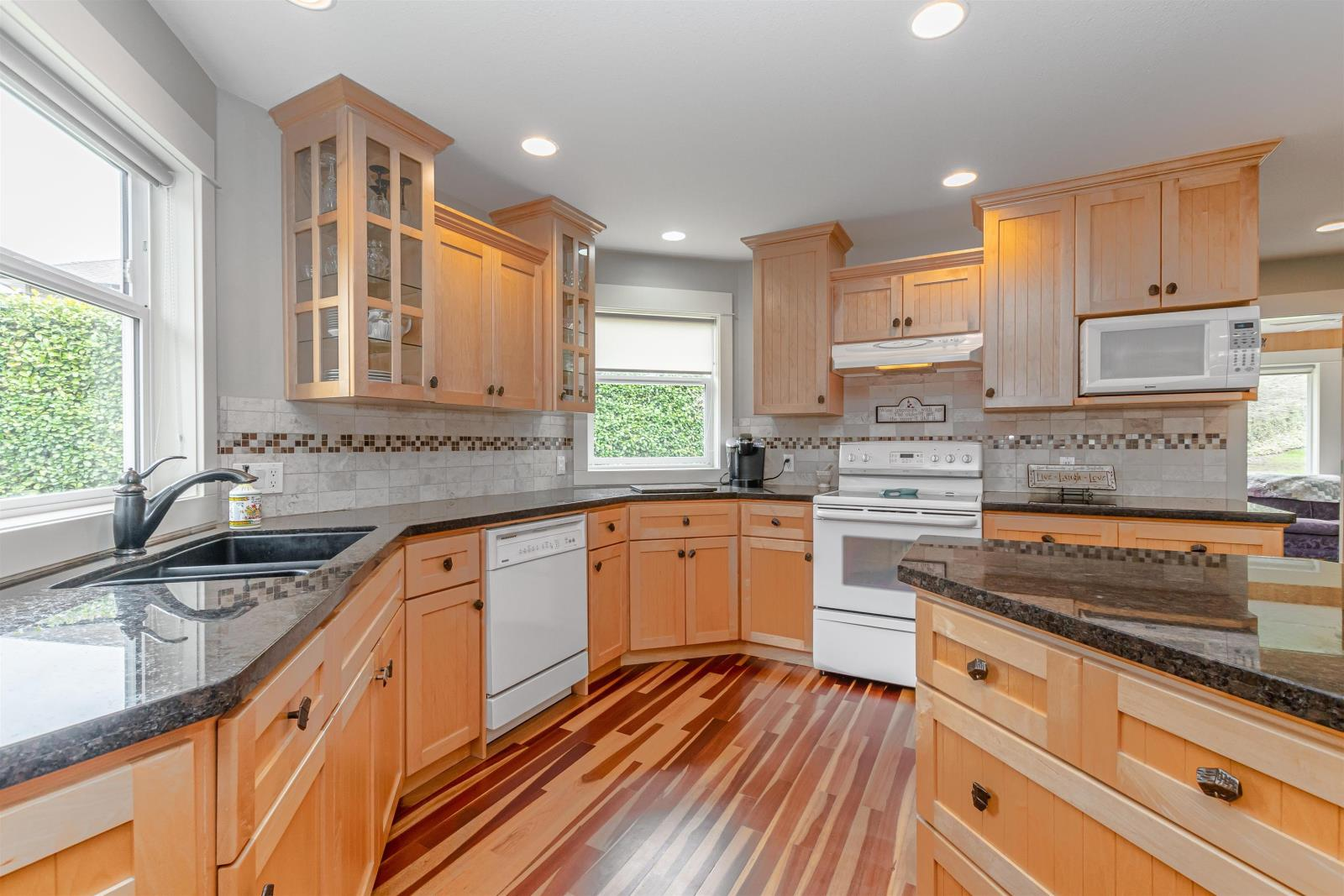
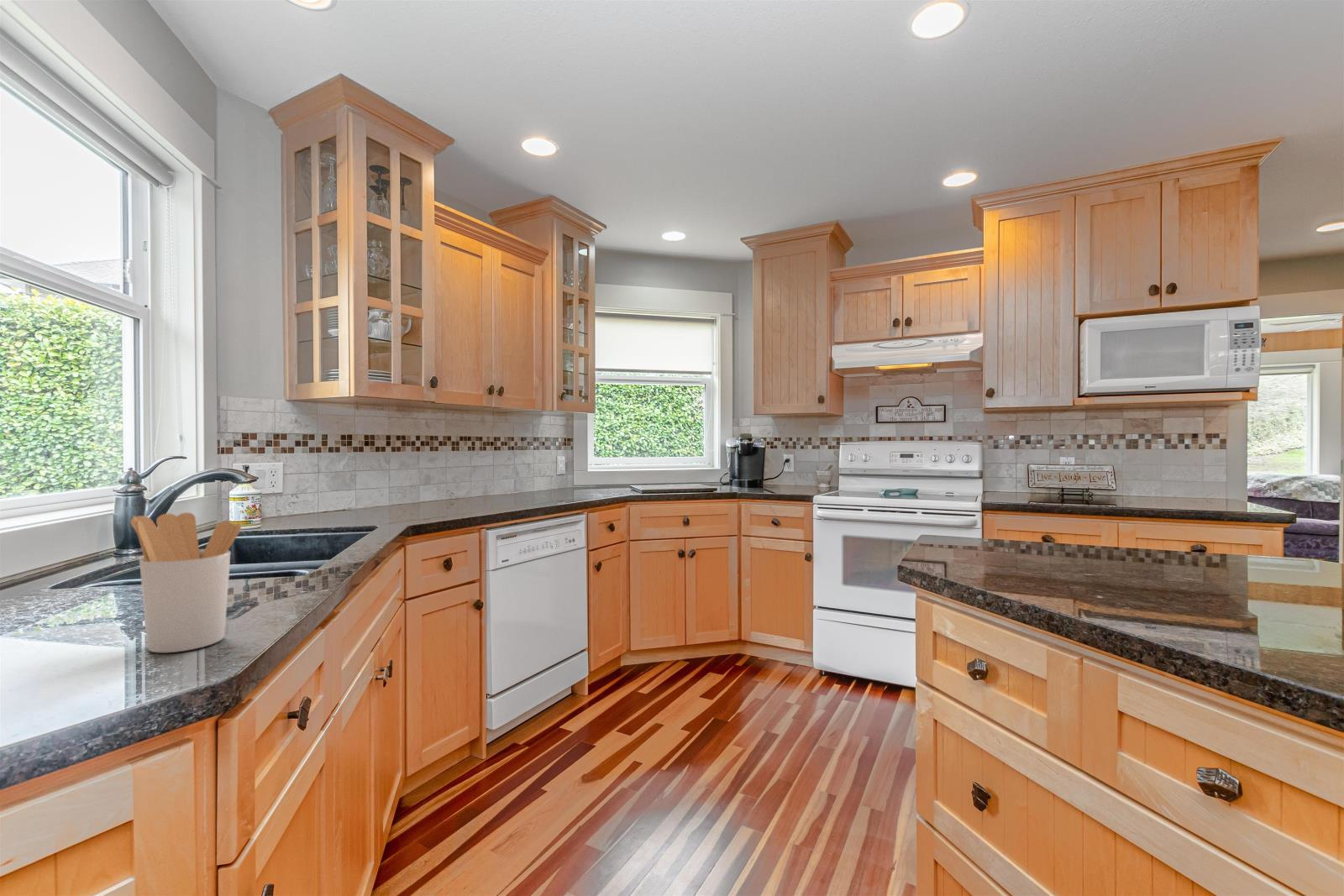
+ utensil holder [129,511,242,653]
